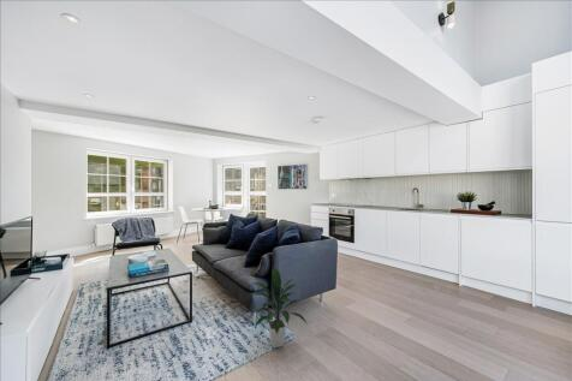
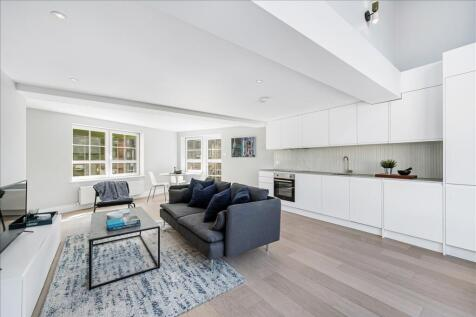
- indoor plant [251,264,309,349]
